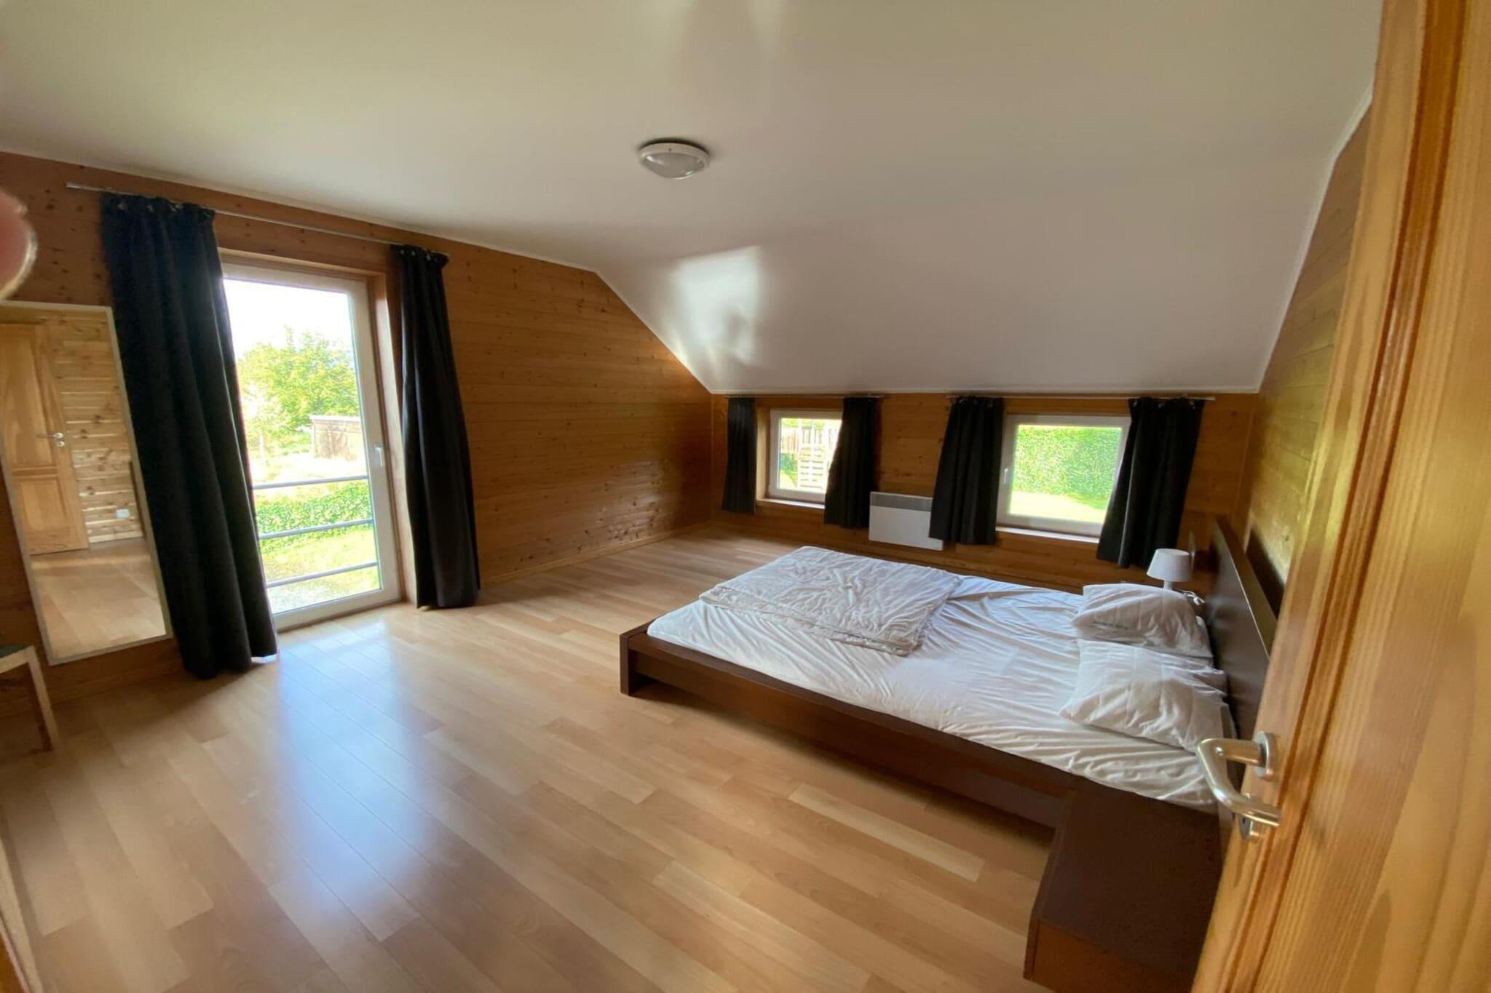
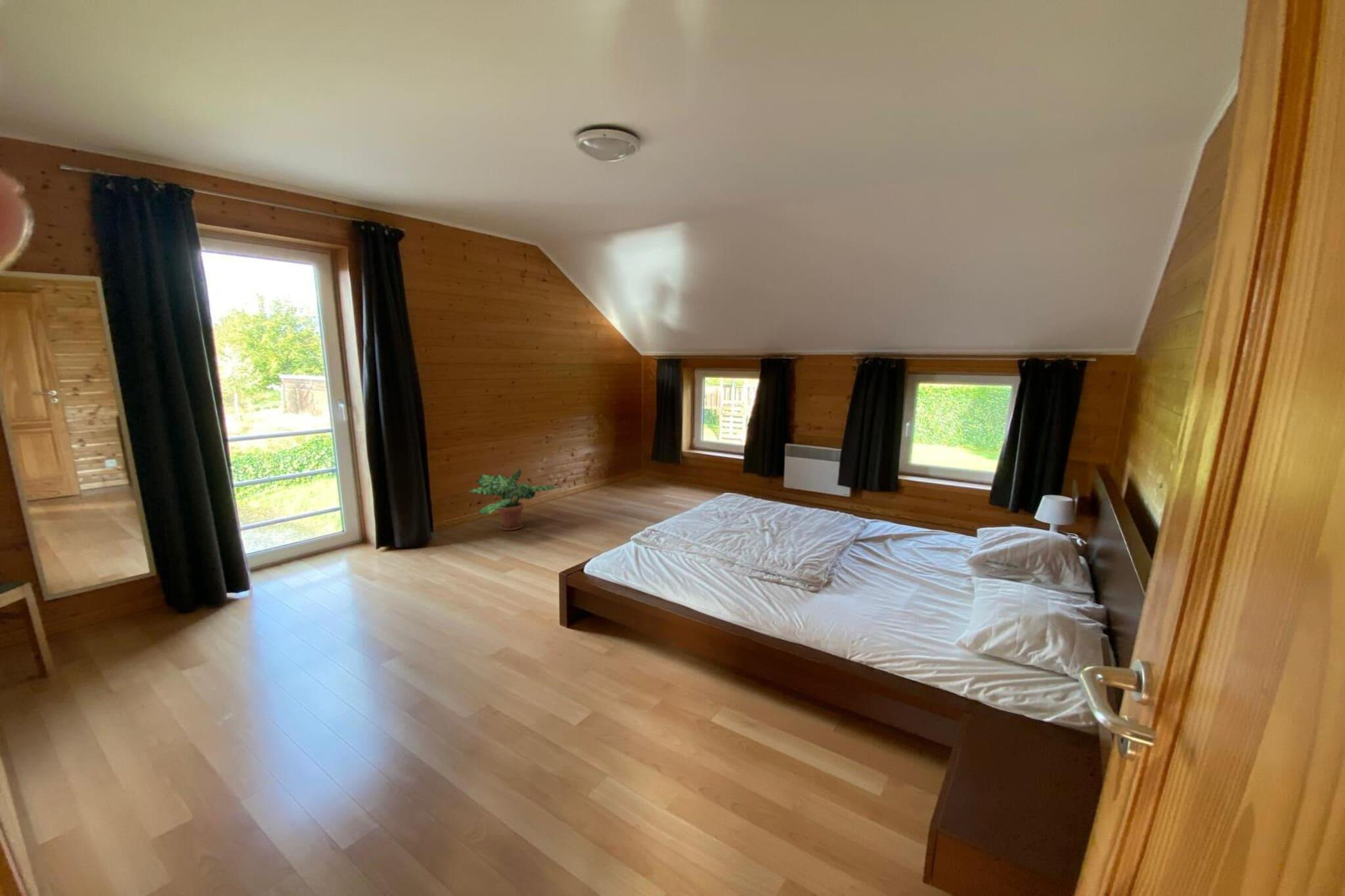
+ potted plant [468,468,562,531]
